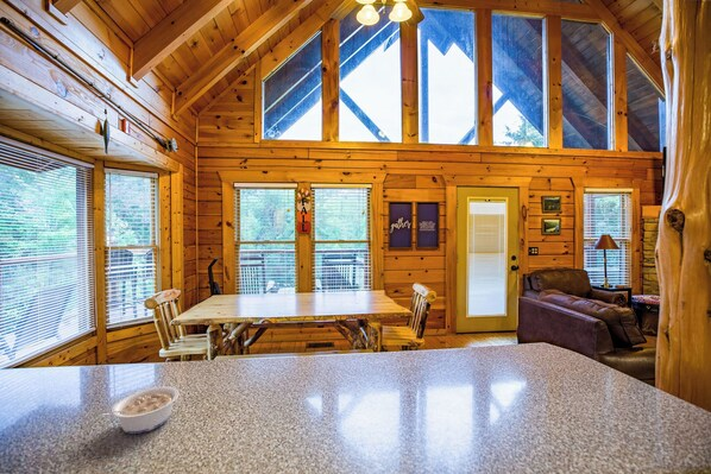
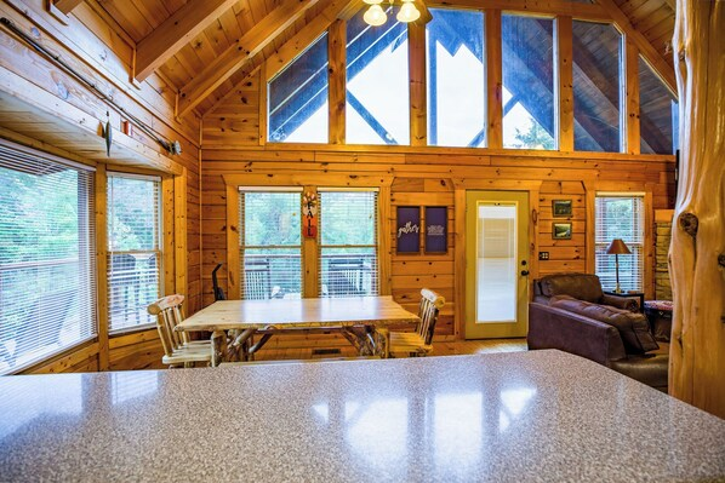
- legume [94,385,181,435]
